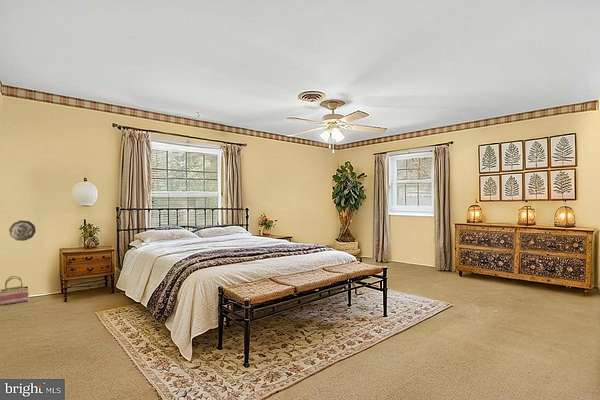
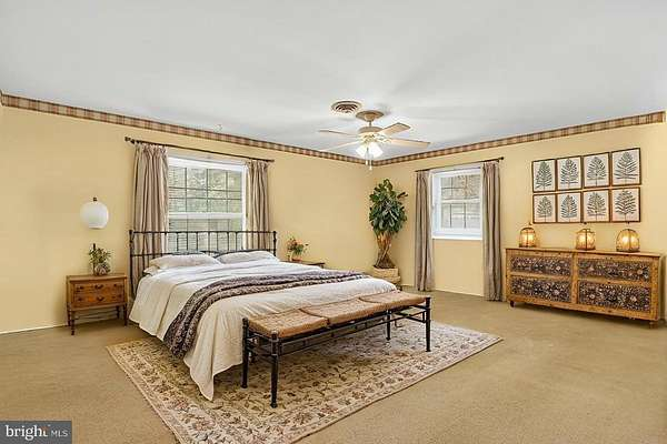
- basket [0,275,30,306]
- decorative plate [8,219,37,242]
